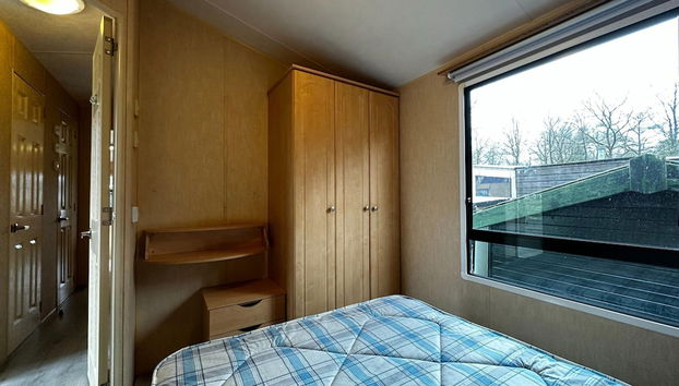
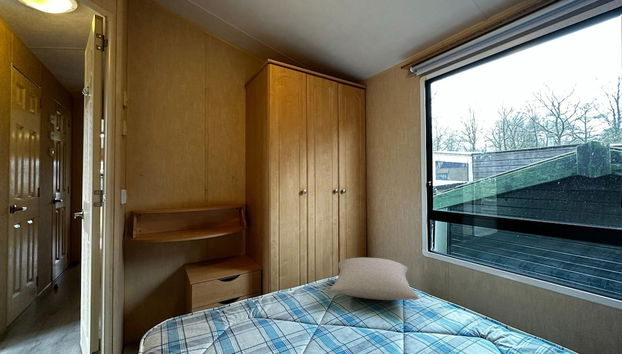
+ pillow [330,257,420,301]
